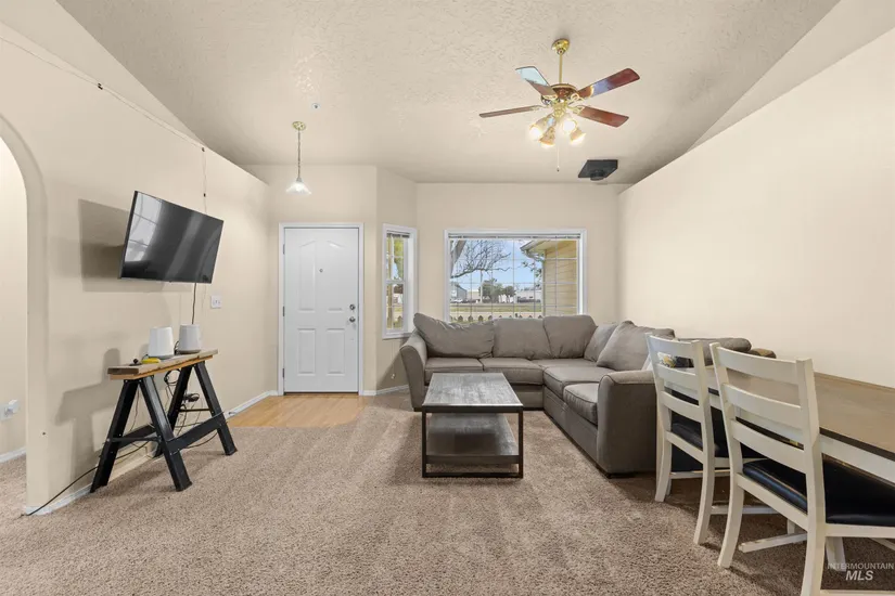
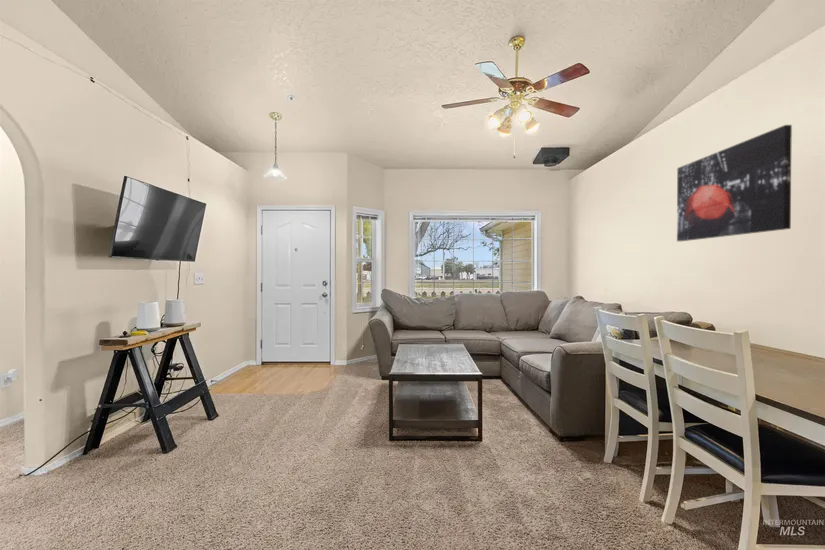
+ wall art [676,124,793,242]
